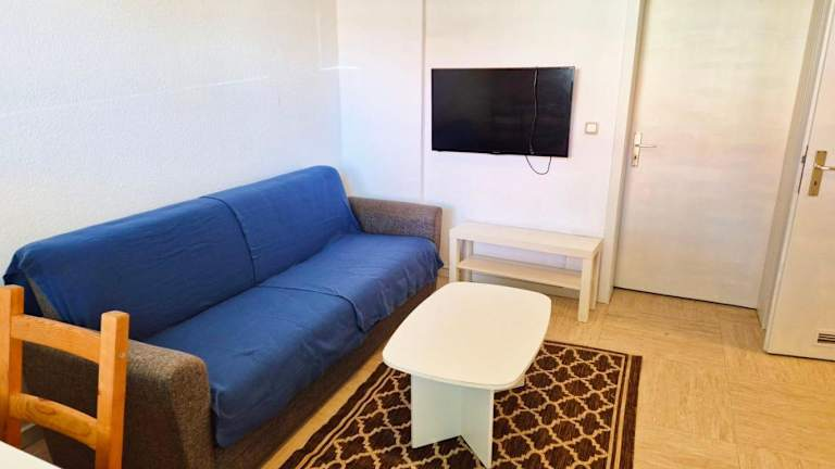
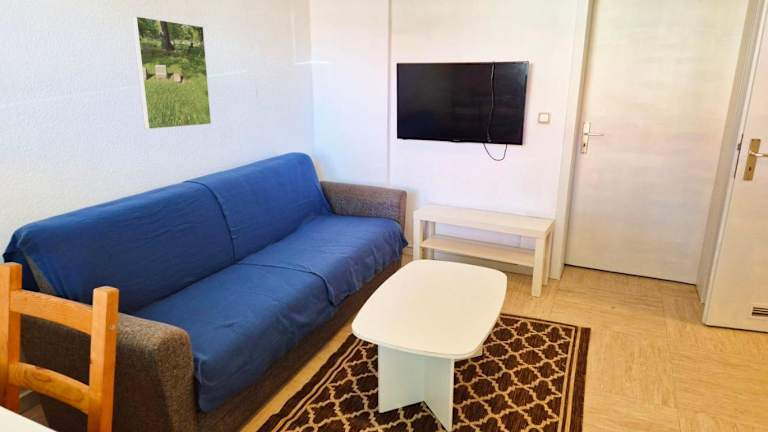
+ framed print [131,15,212,130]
